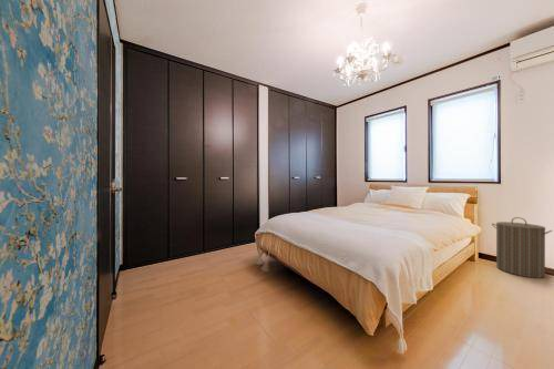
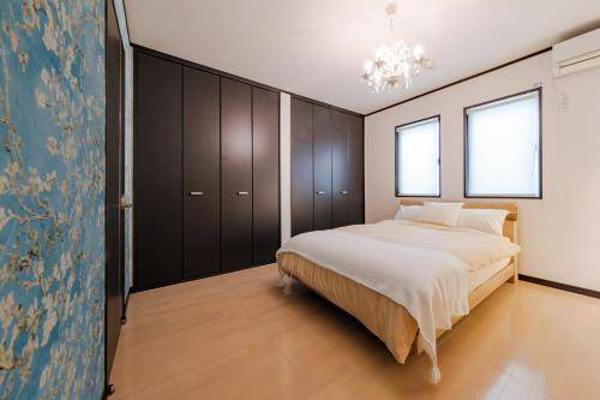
- laundry hamper [491,216,553,279]
